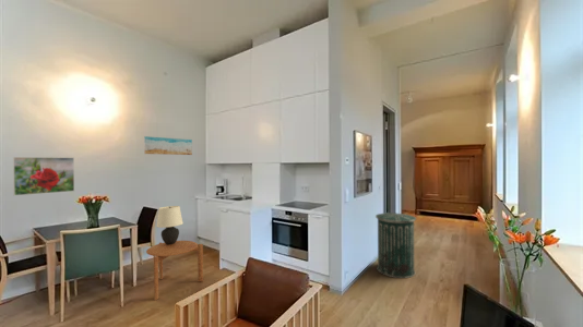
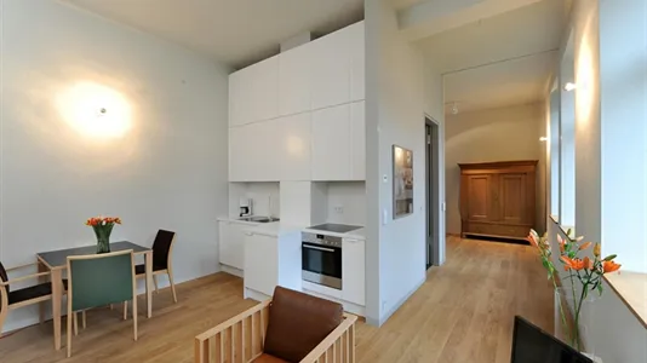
- trash can [374,211,417,279]
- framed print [12,156,75,196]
- table lamp [155,205,185,244]
- wall art [143,135,193,156]
- side table [145,240,204,301]
